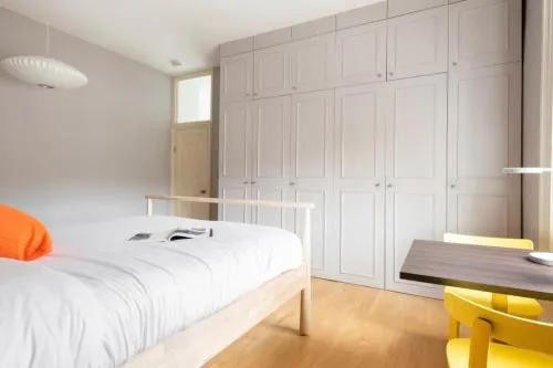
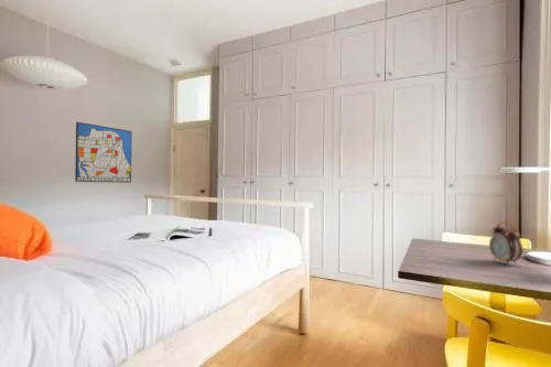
+ wall art [74,121,133,184]
+ alarm clock [488,222,523,267]
